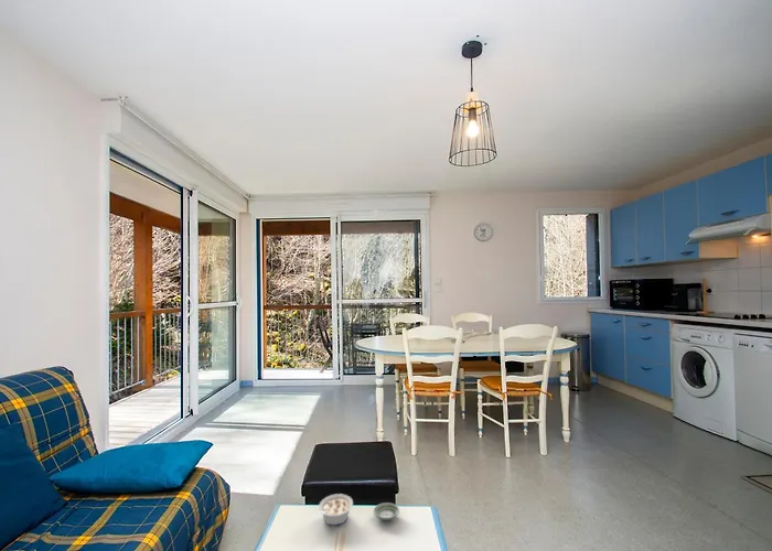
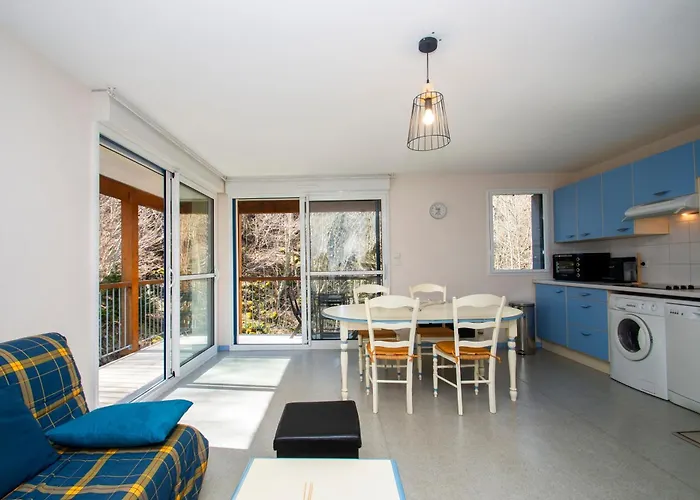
- saucer [373,501,400,521]
- legume [314,493,354,527]
